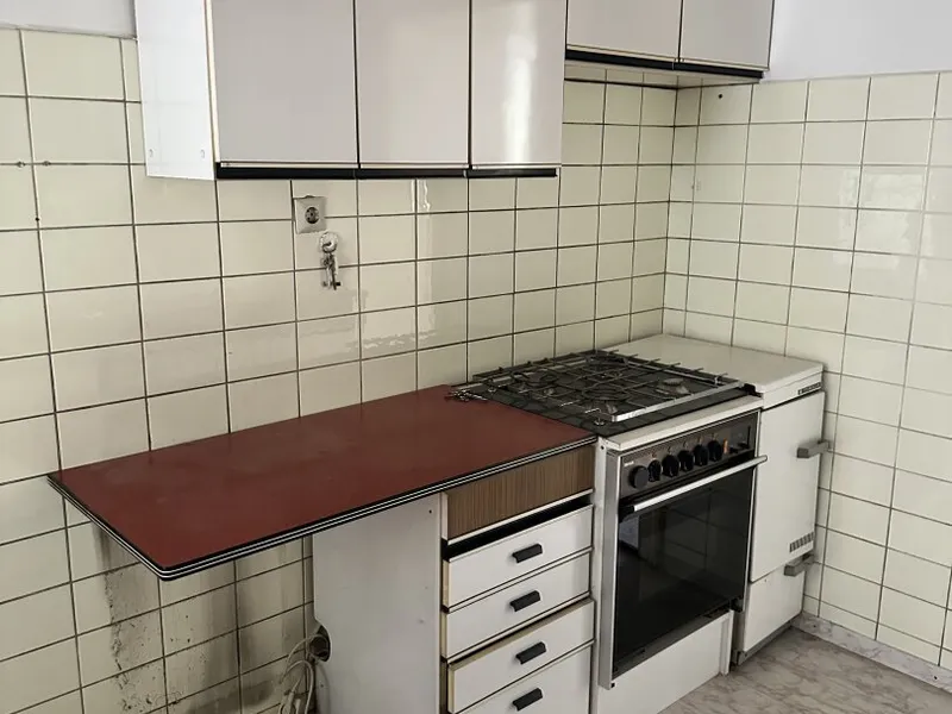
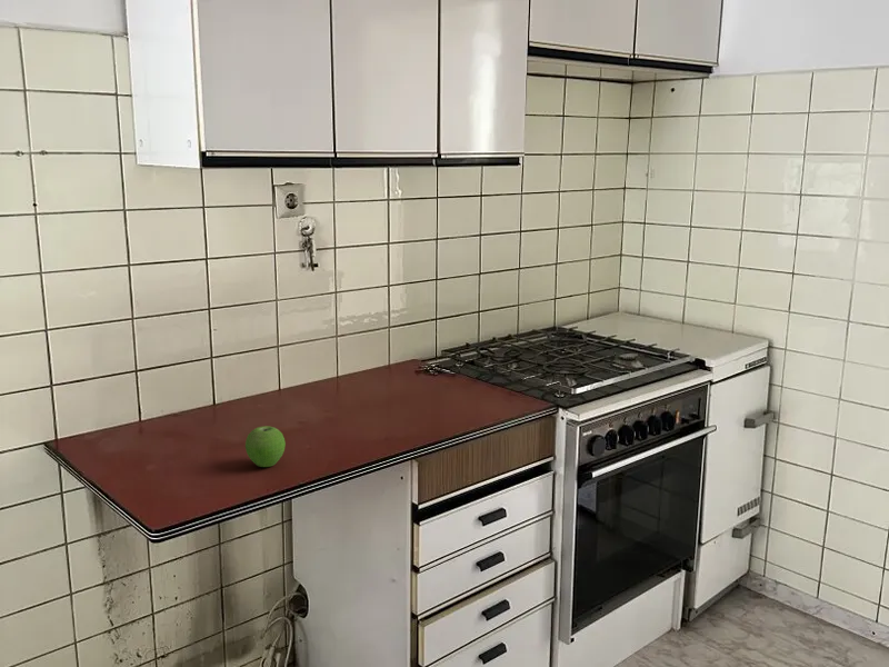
+ fruit [244,426,287,468]
